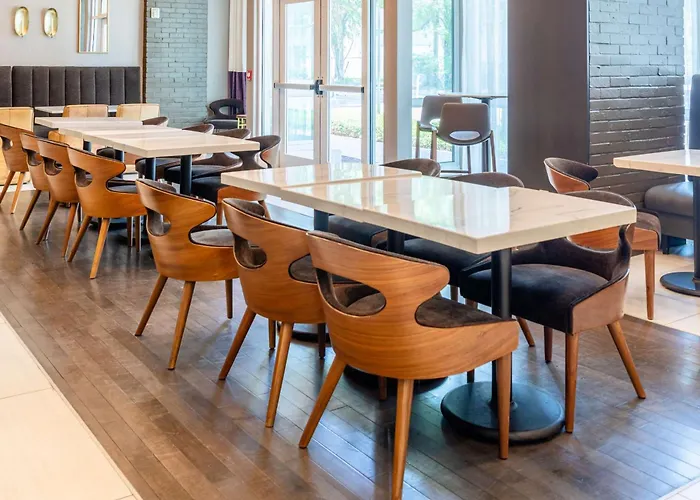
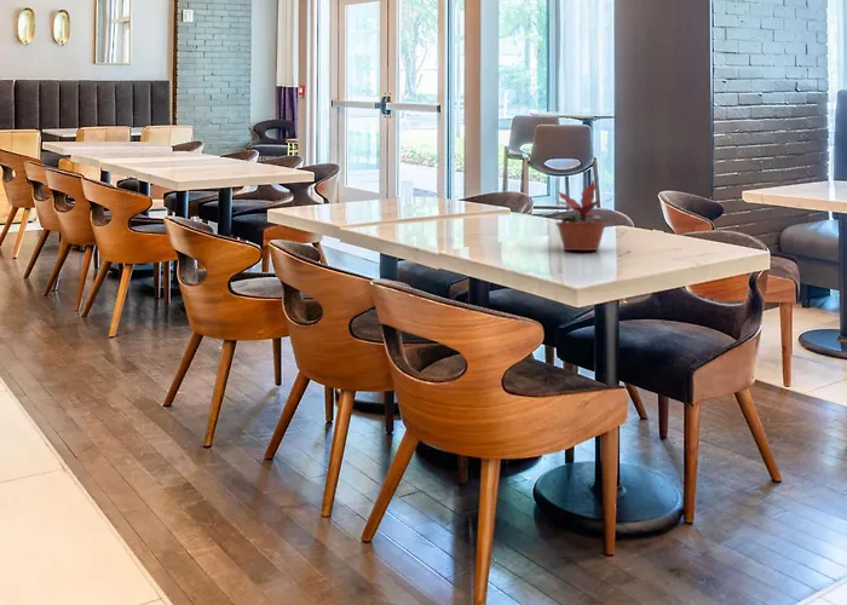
+ potted plant [547,179,611,252]
